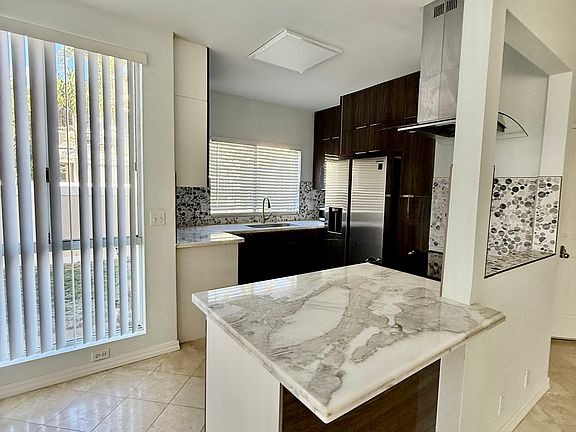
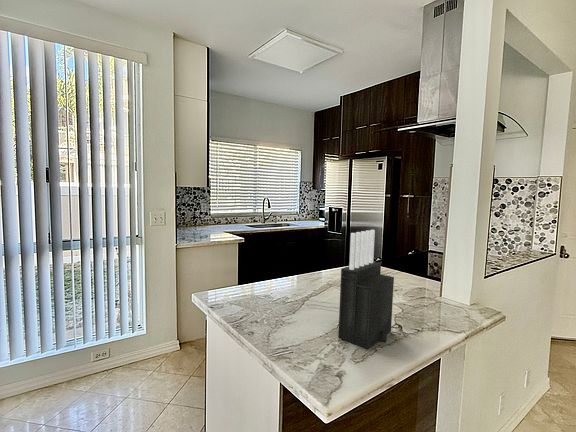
+ knife block [337,229,395,350]
